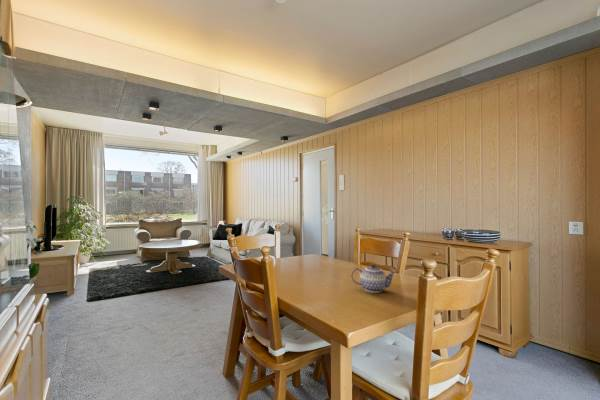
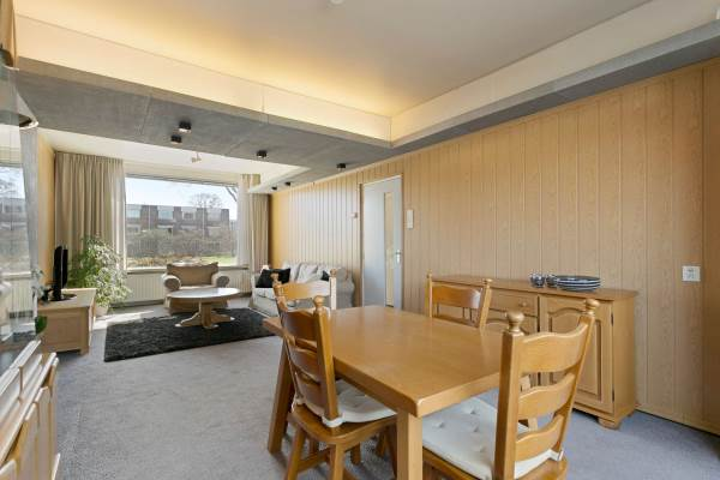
- teapot [350,263,397,294]
